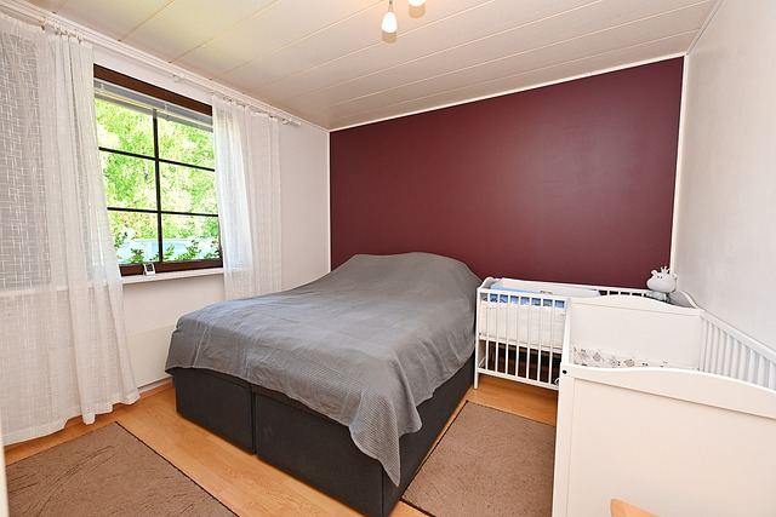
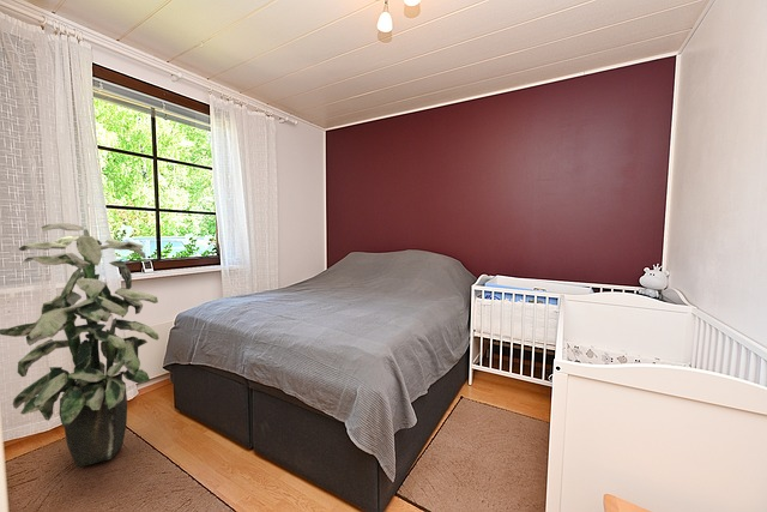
+ indoor plant [0,222,161,468]
